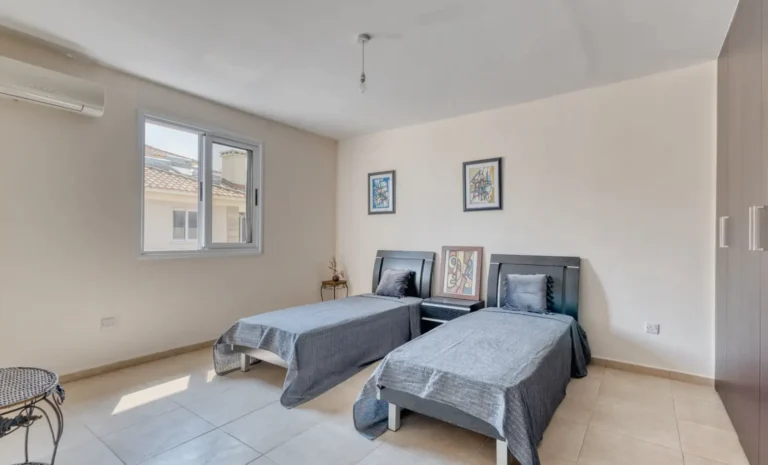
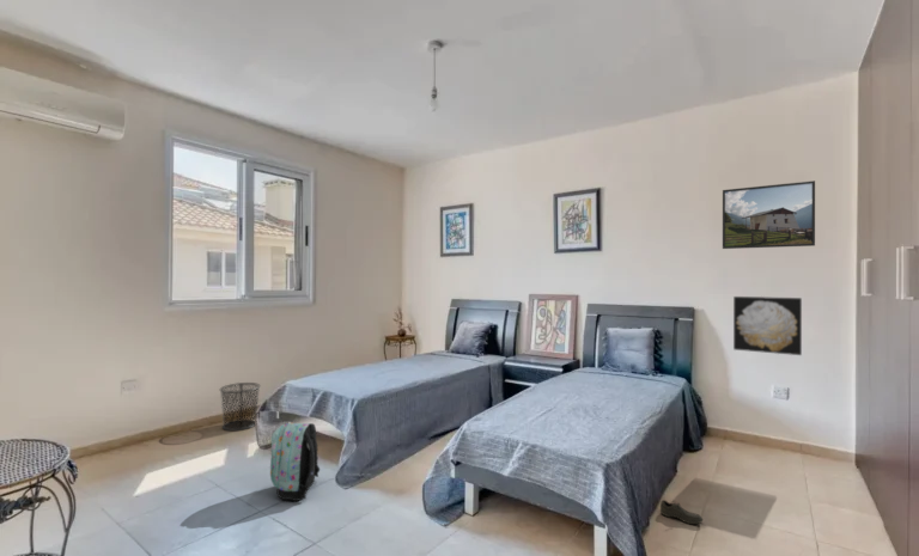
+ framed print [722,179,816,250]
+ backpack [269,422,321,502]
+ wall art [732,295,803,356]
+ waste bin [219,381,261,432]
+ shoe [659,499,704,525]
